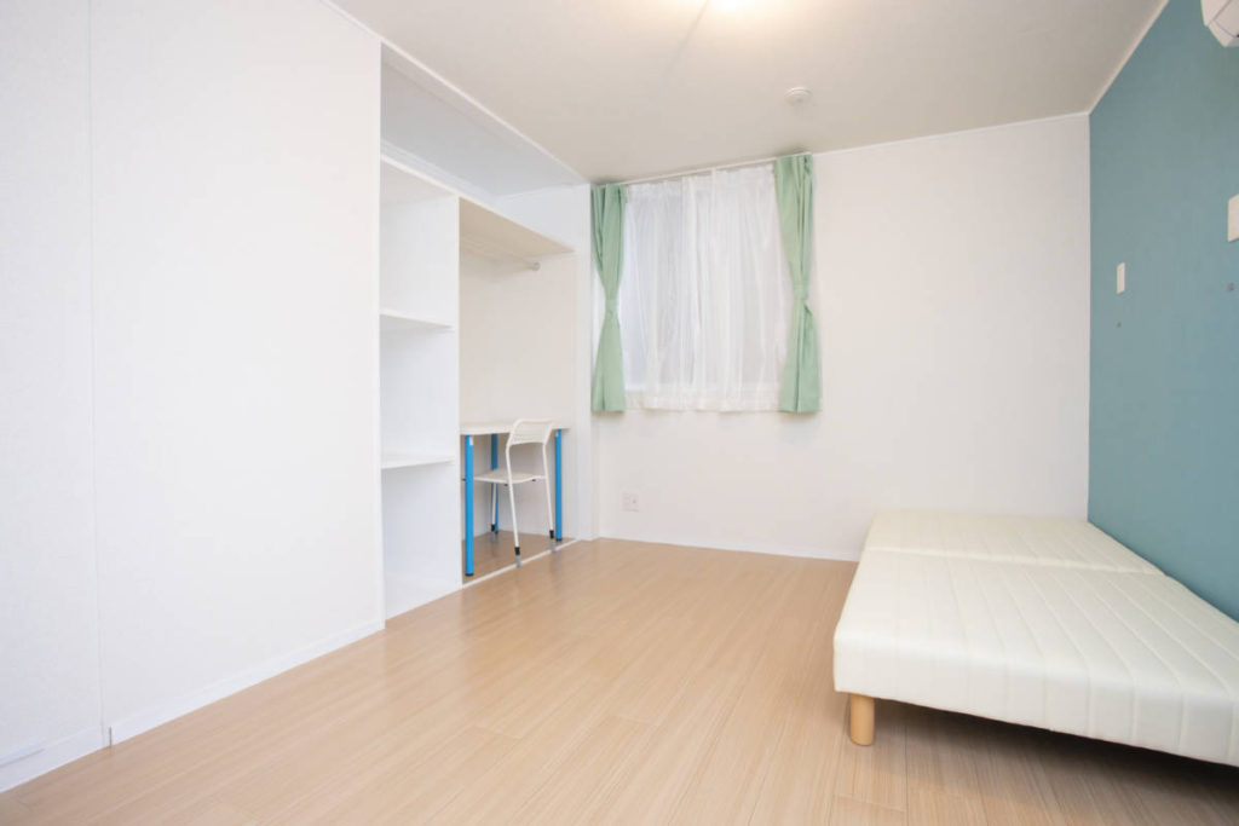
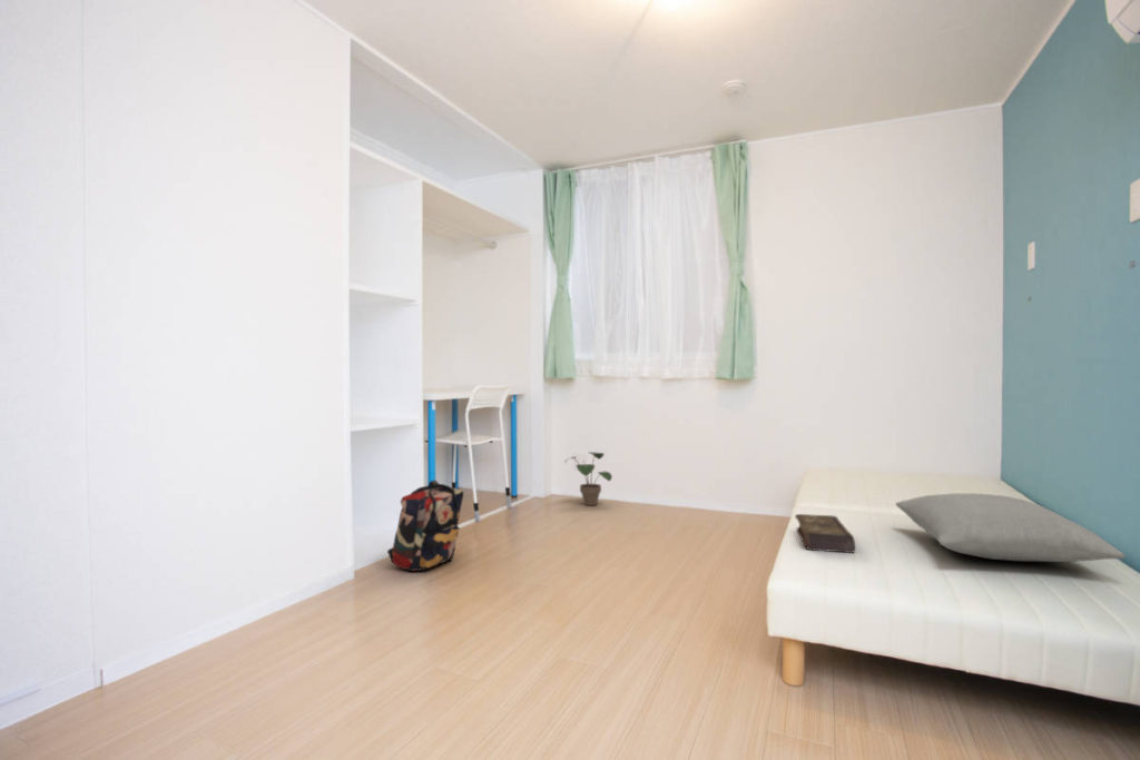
+ pillow [895,493,1127,563]
+ backpack [386,478,464,572]
+ book [794,513,856,554]
+ potted plant [563,451,613,506]
